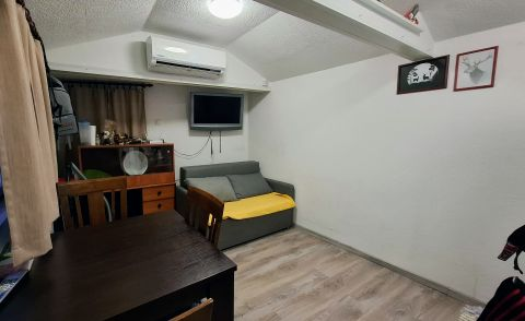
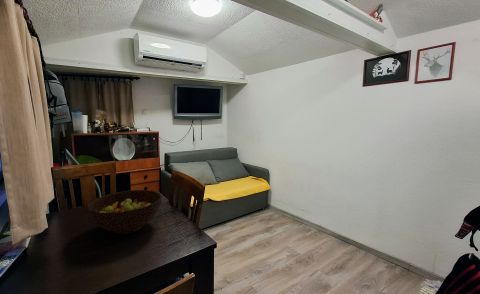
+ fruit bowl [86,189,162,235]
